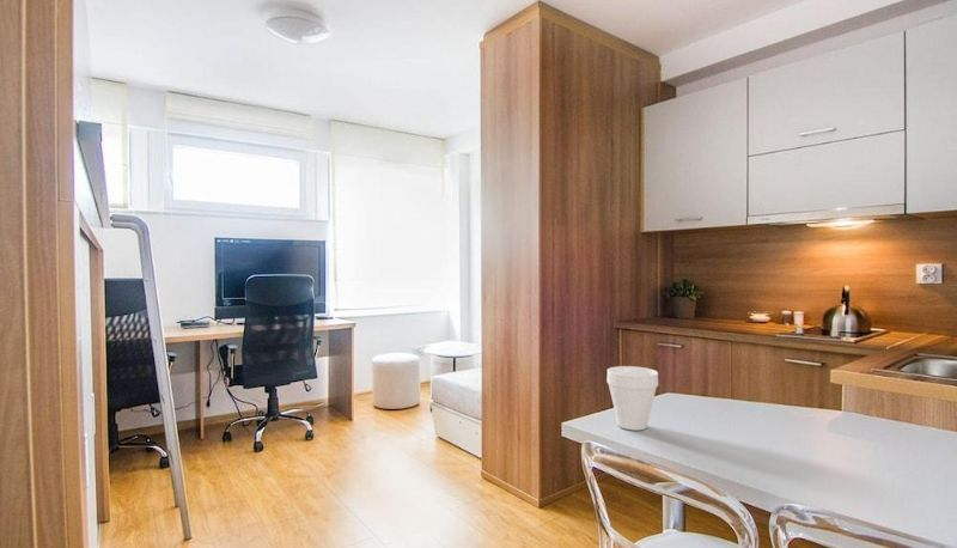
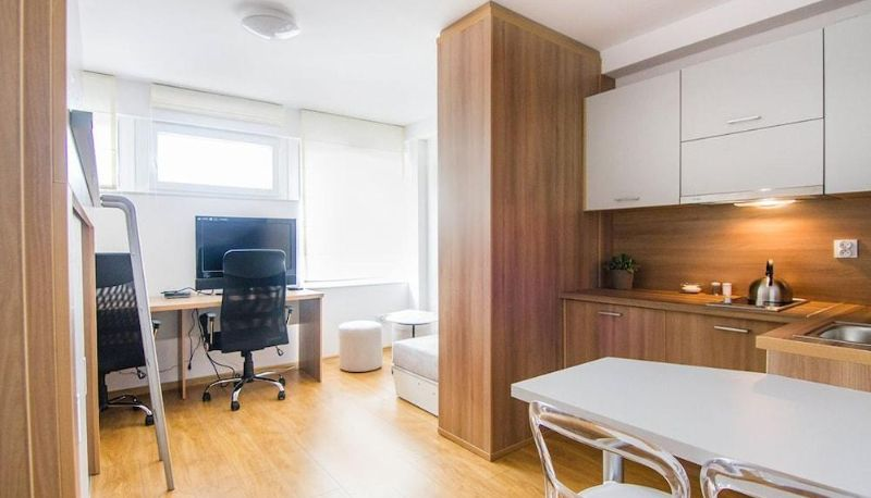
- cup [605,365,659,432]
